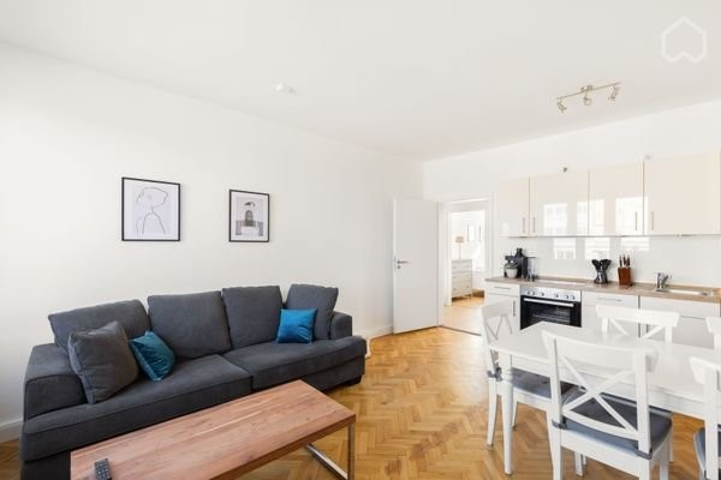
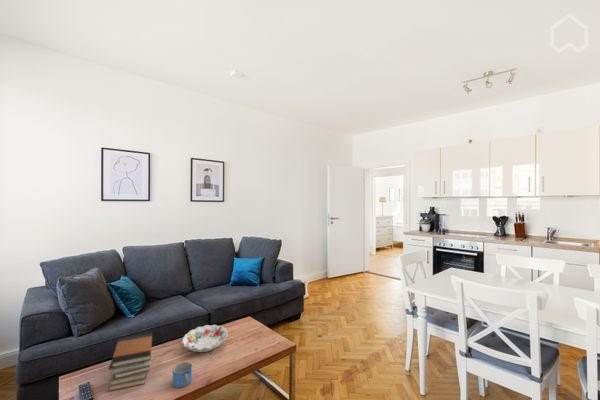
+ book stack [107,332,153,392]
+ decorative bowl [181,324,229,353]
+ mug [171,361,193,389]
